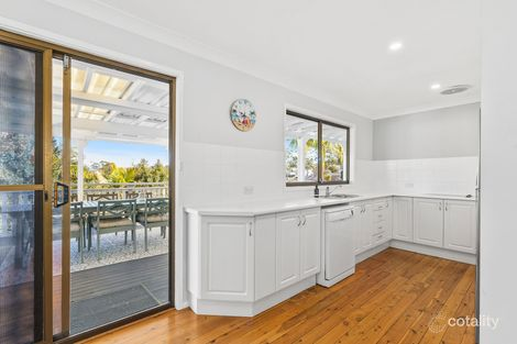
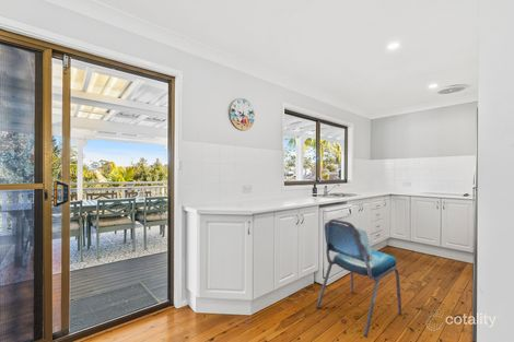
+ dining chair [315,219,402,339]
